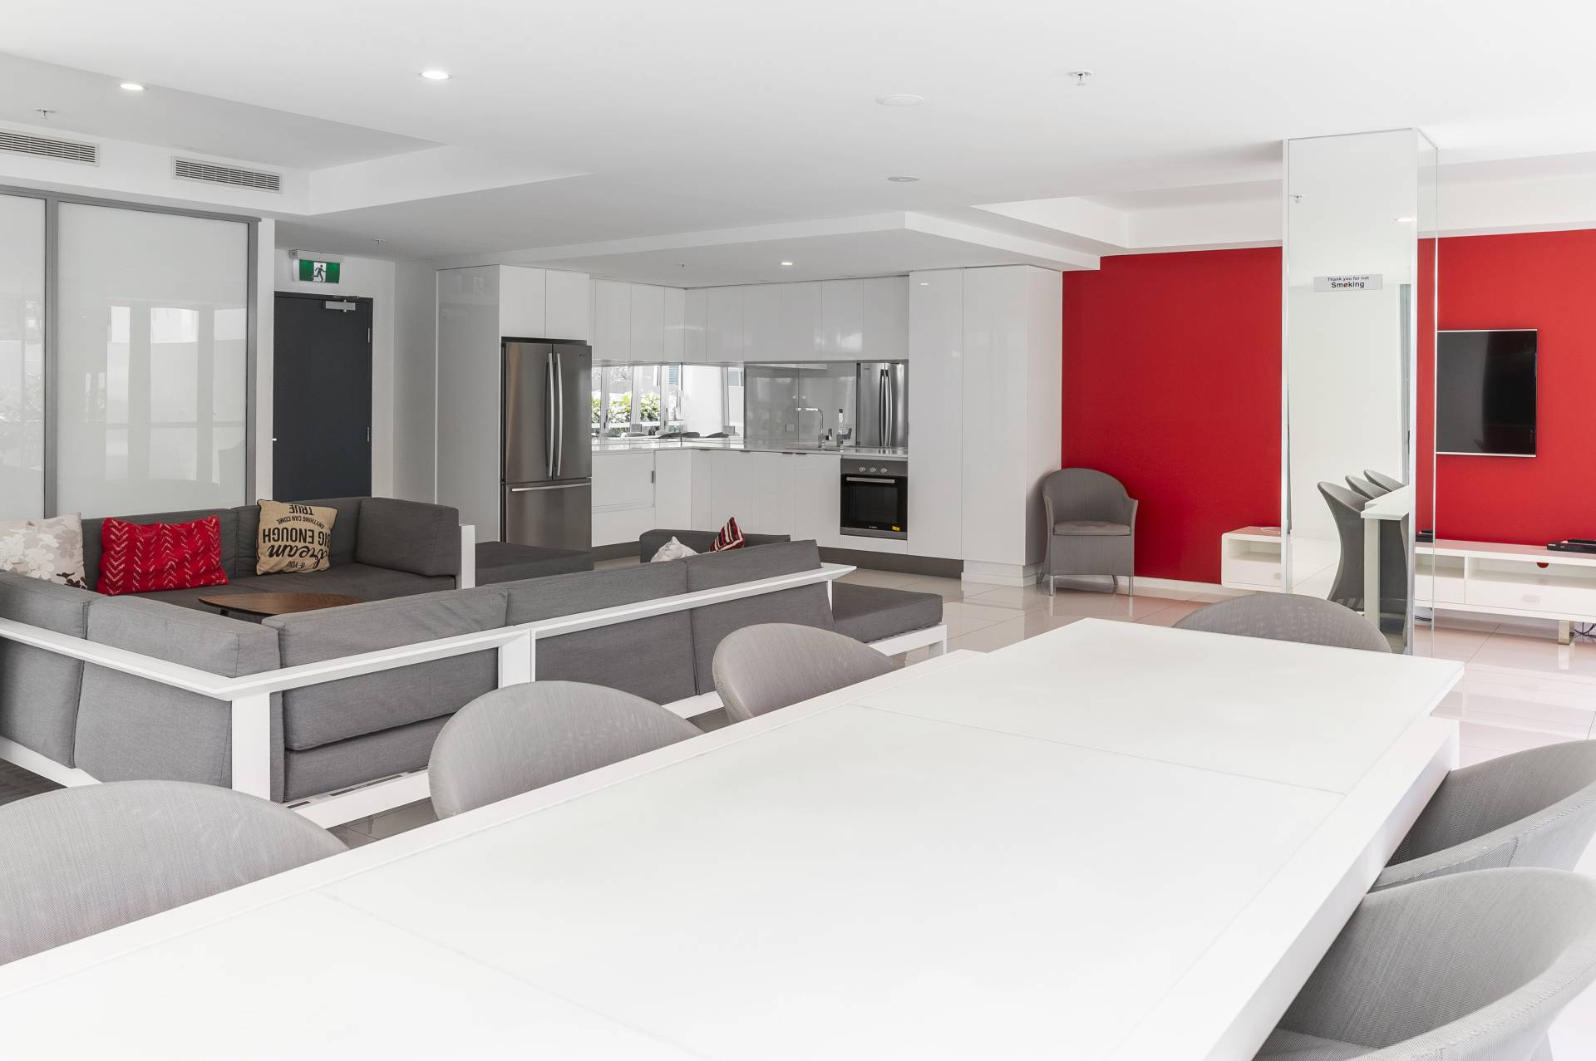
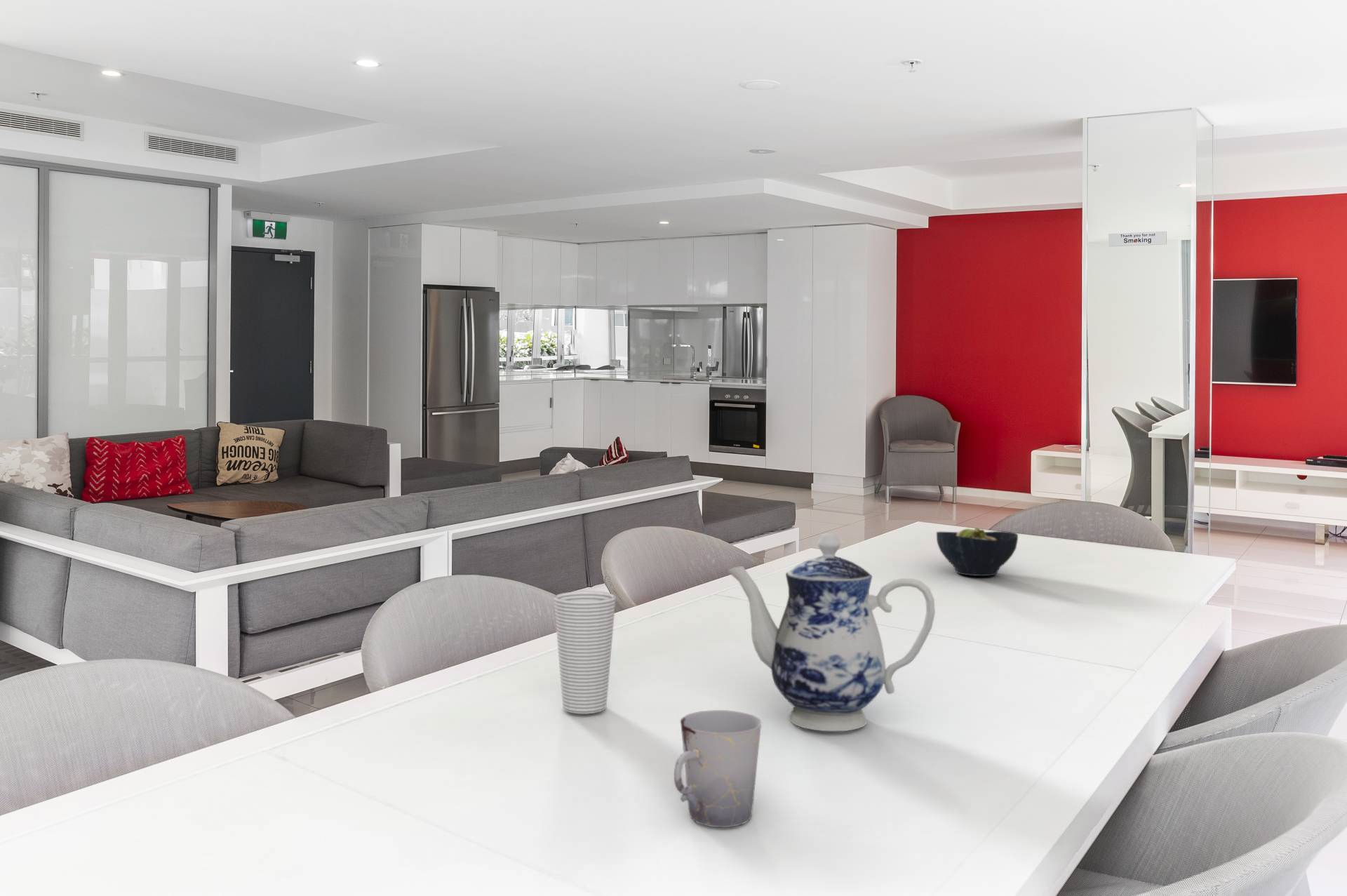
+ cup [554,591,617,714]
+ teapot [727,533,936,732]
+ cup [674,709,763,828]
+ bowl [936,527,1019,577]
